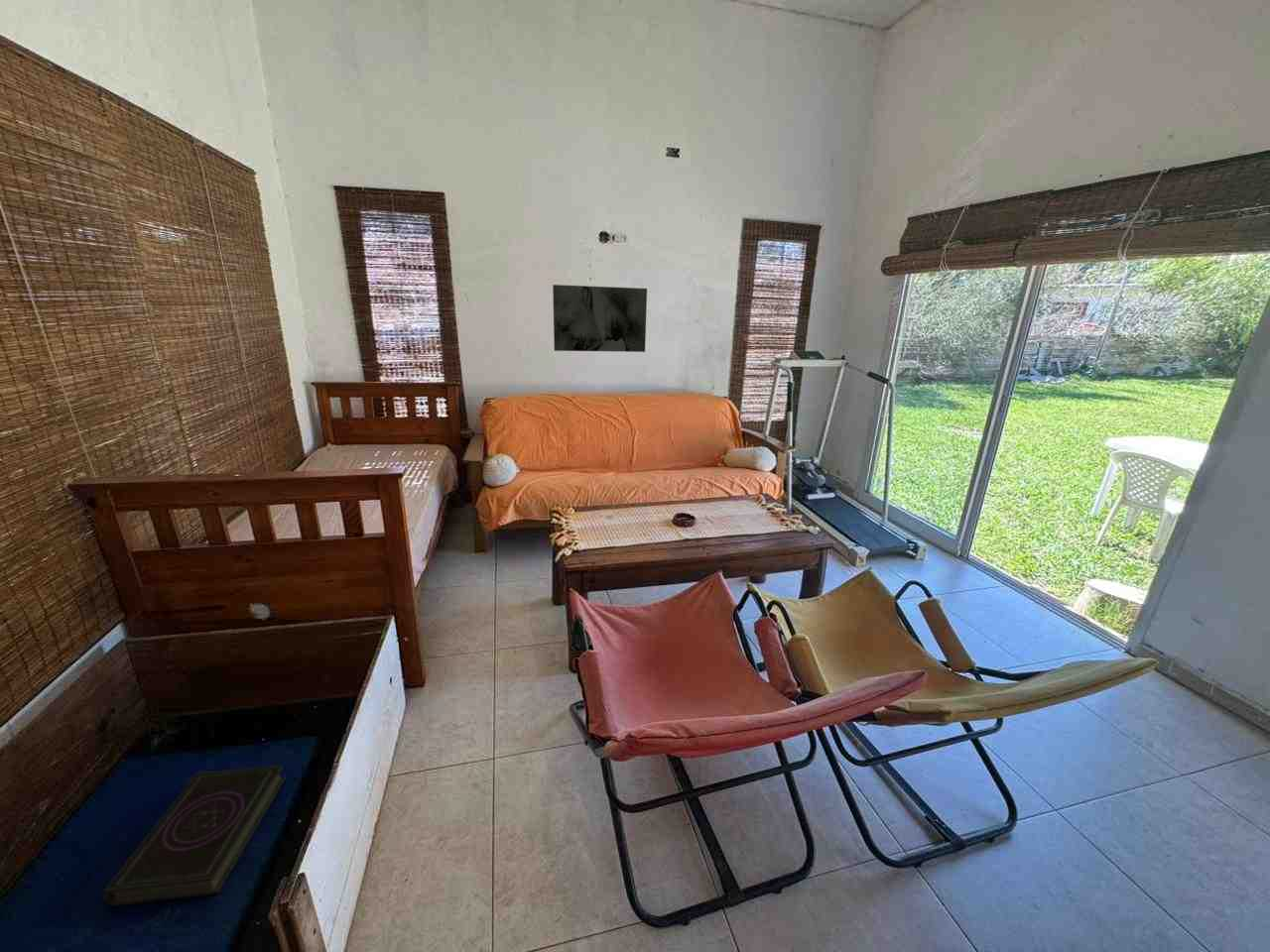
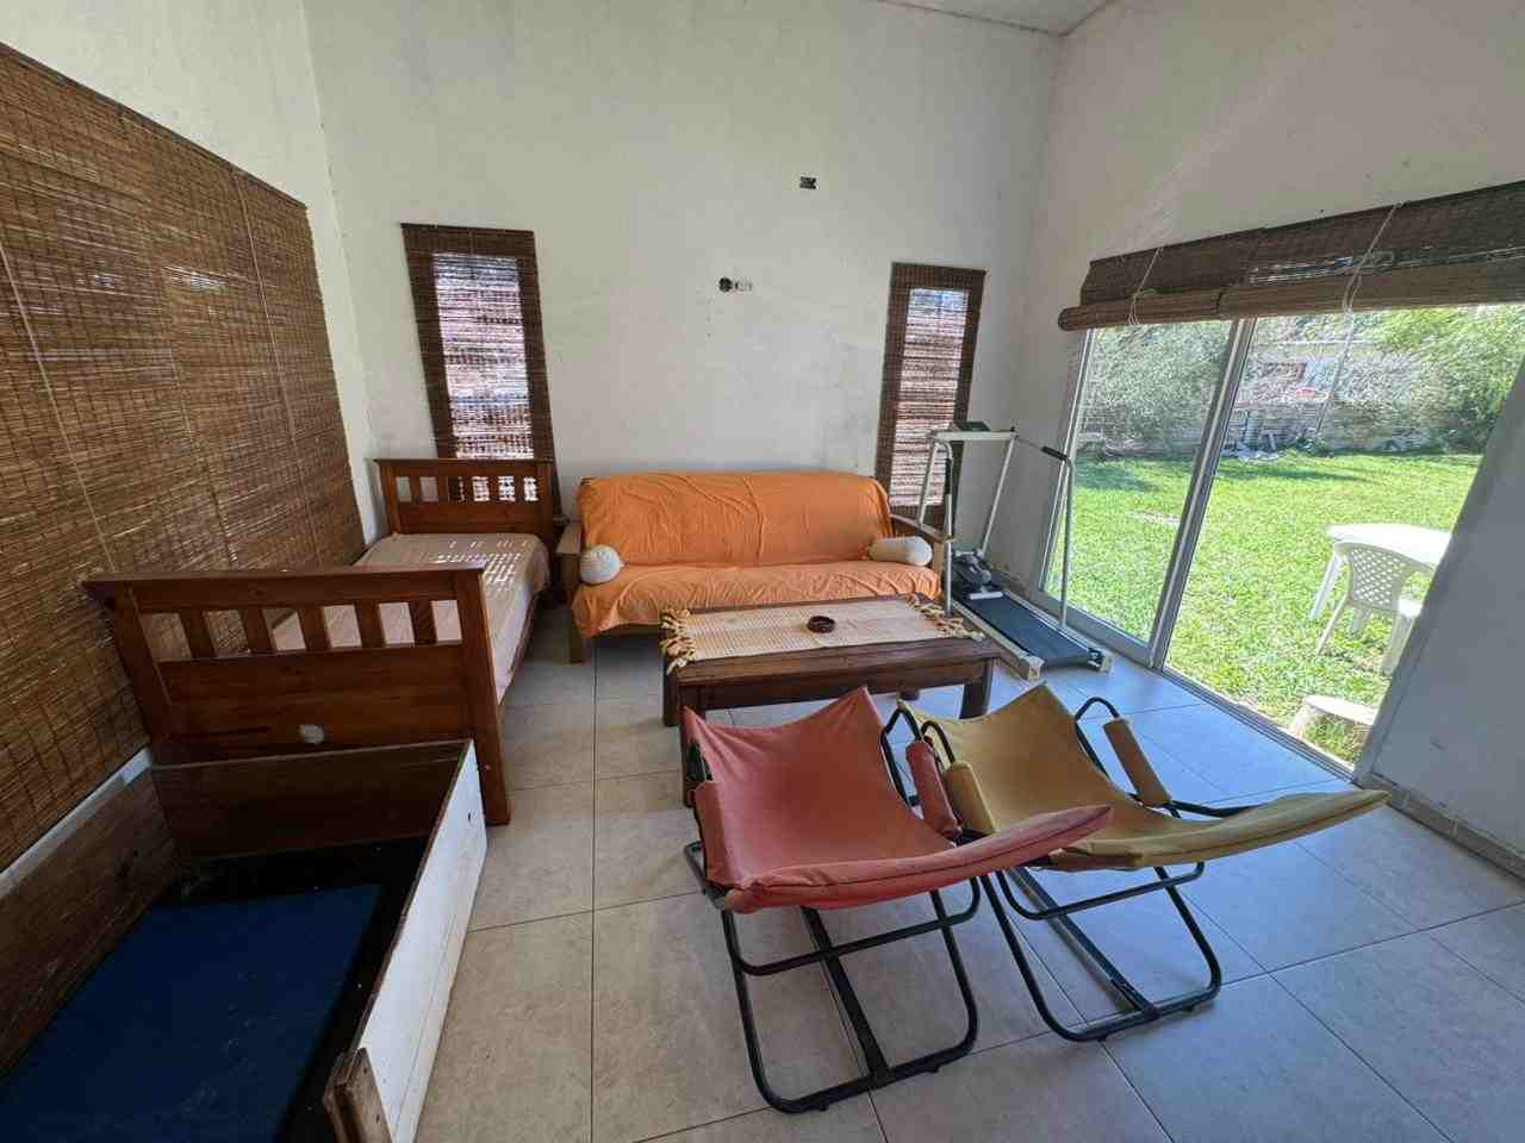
- wall art [552,284,648,353]
- book [102,764,287,907]
